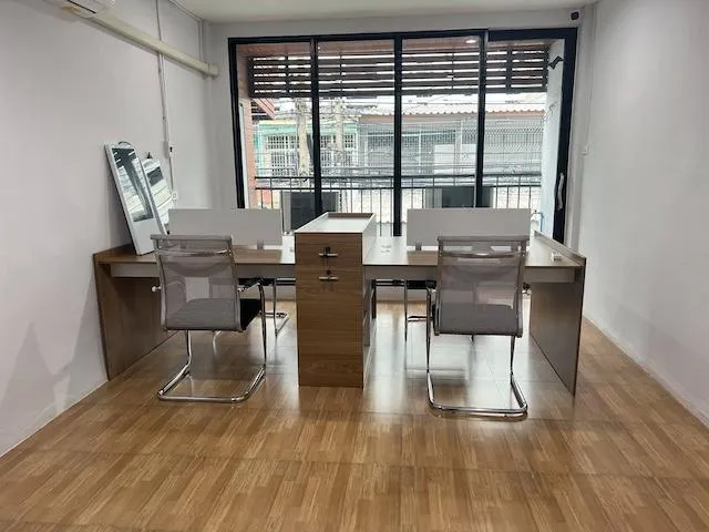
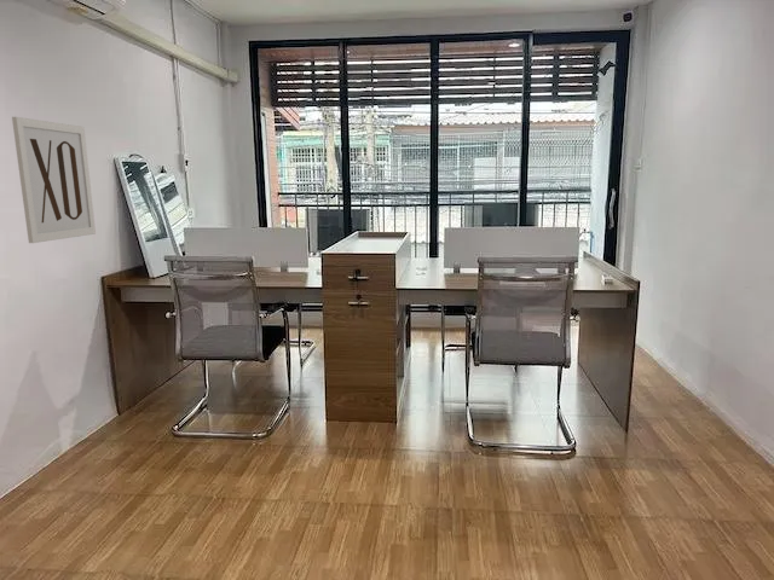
+ wall art [11,116,97,244]
